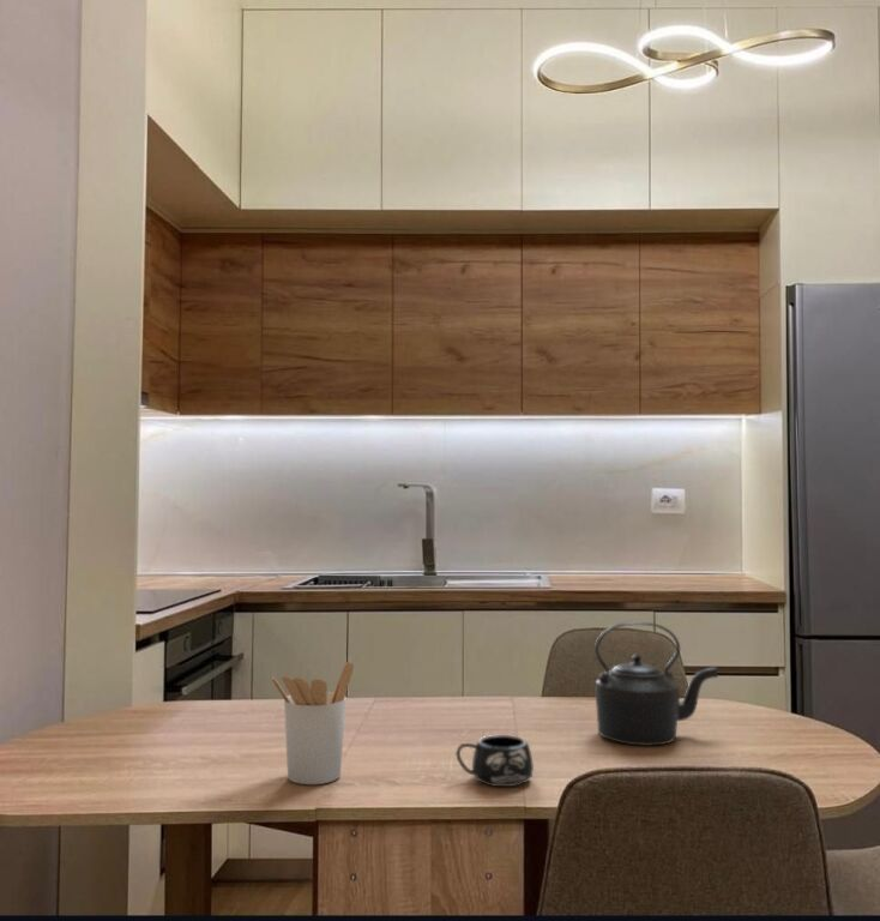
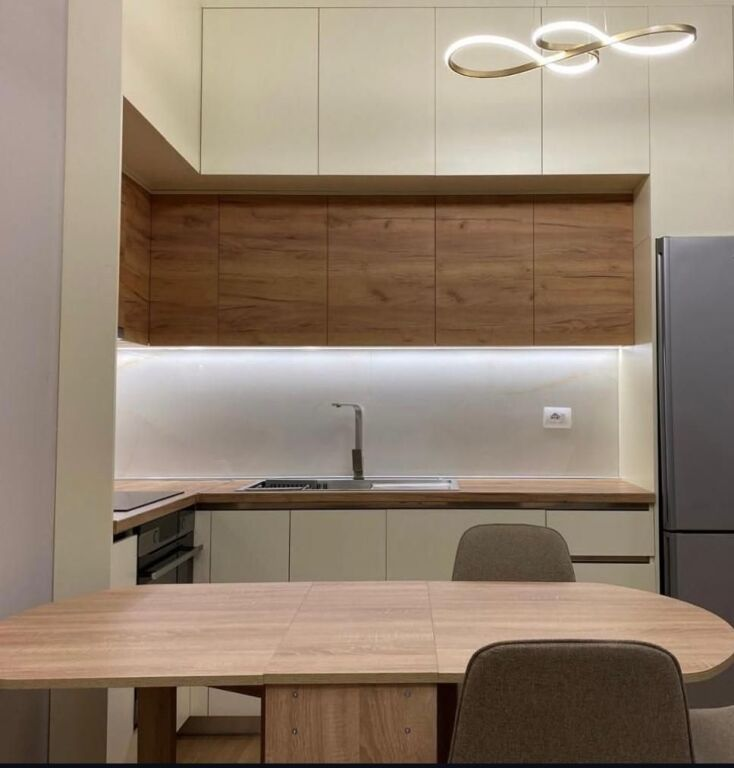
- kettle [593,620,719,747]
- utensil holder [271,661,355,785]
- mug [454,734,535,788]
